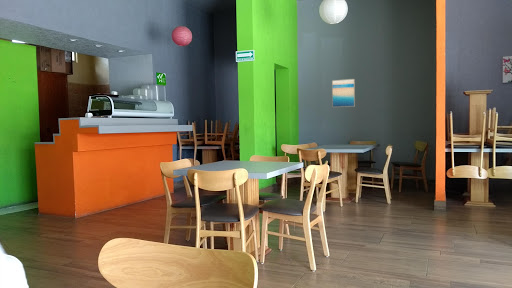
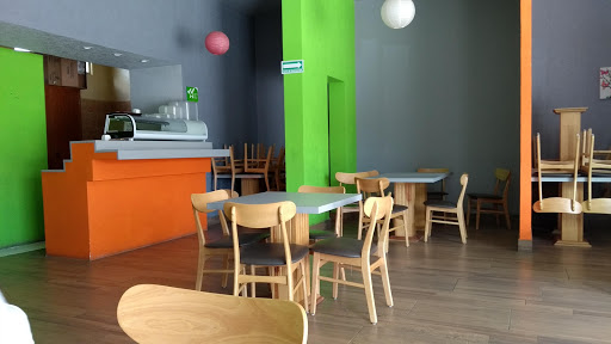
- wall art [331,78,356,108]
